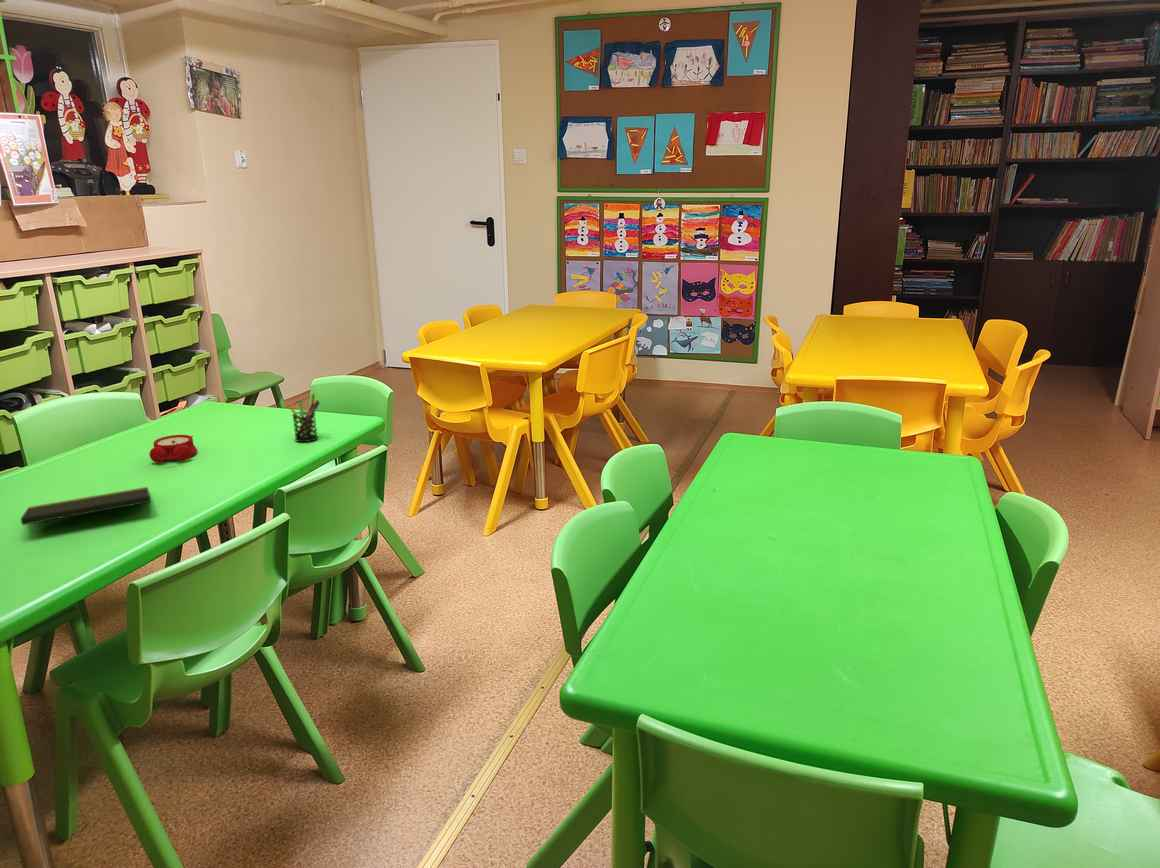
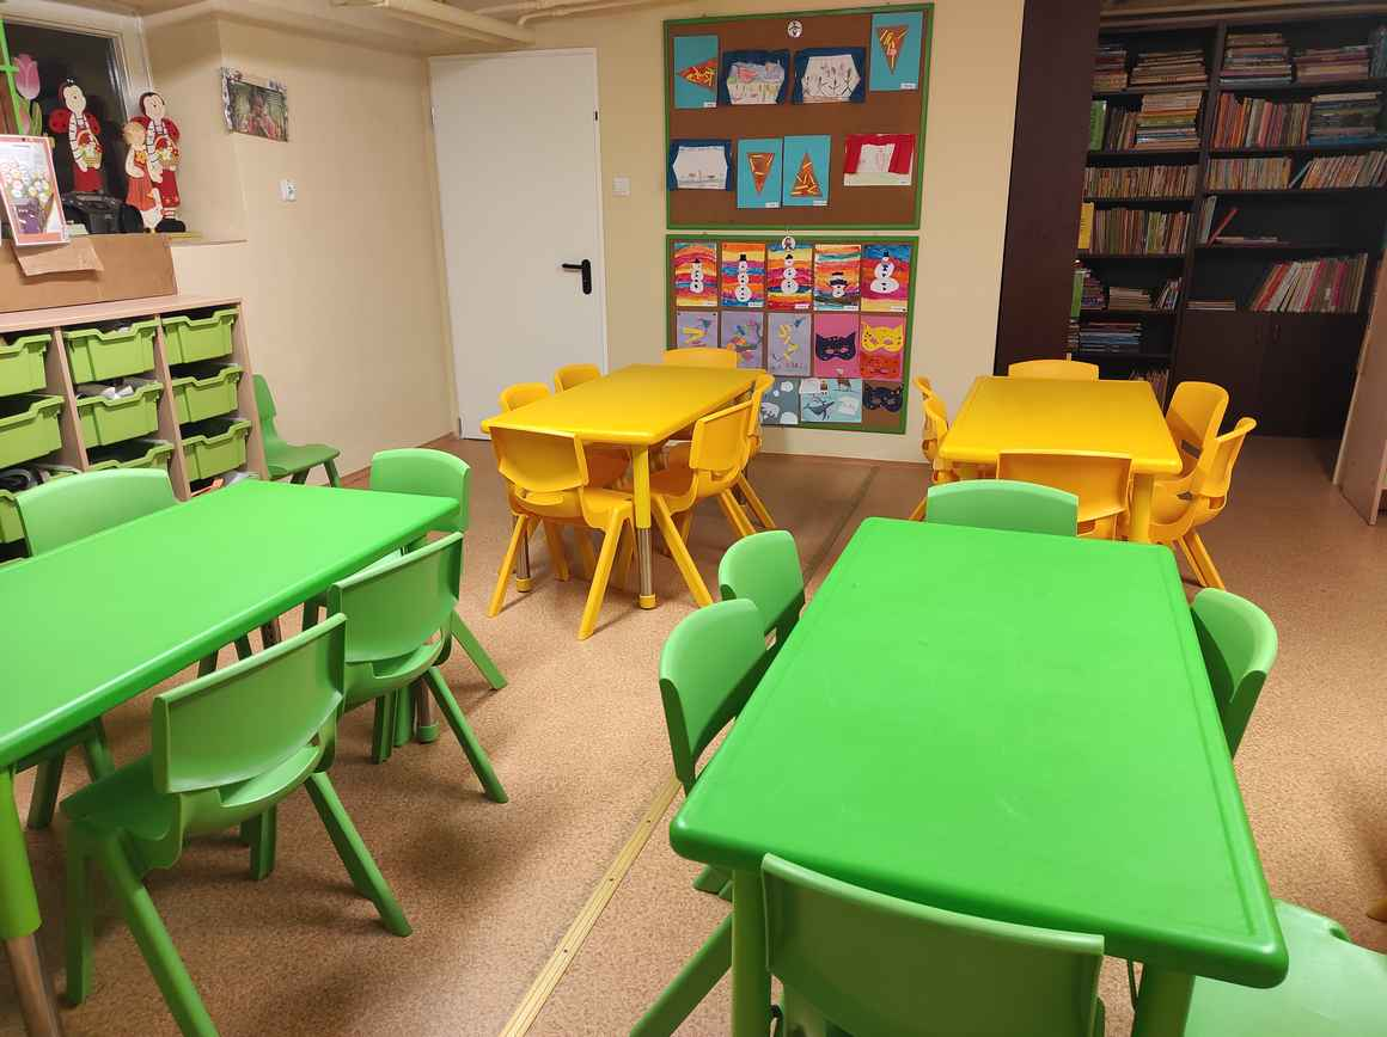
- notepad [20,486,158,526]
- alarm clock [149,434,198,464]
- pen holder [284,393,321,443]
